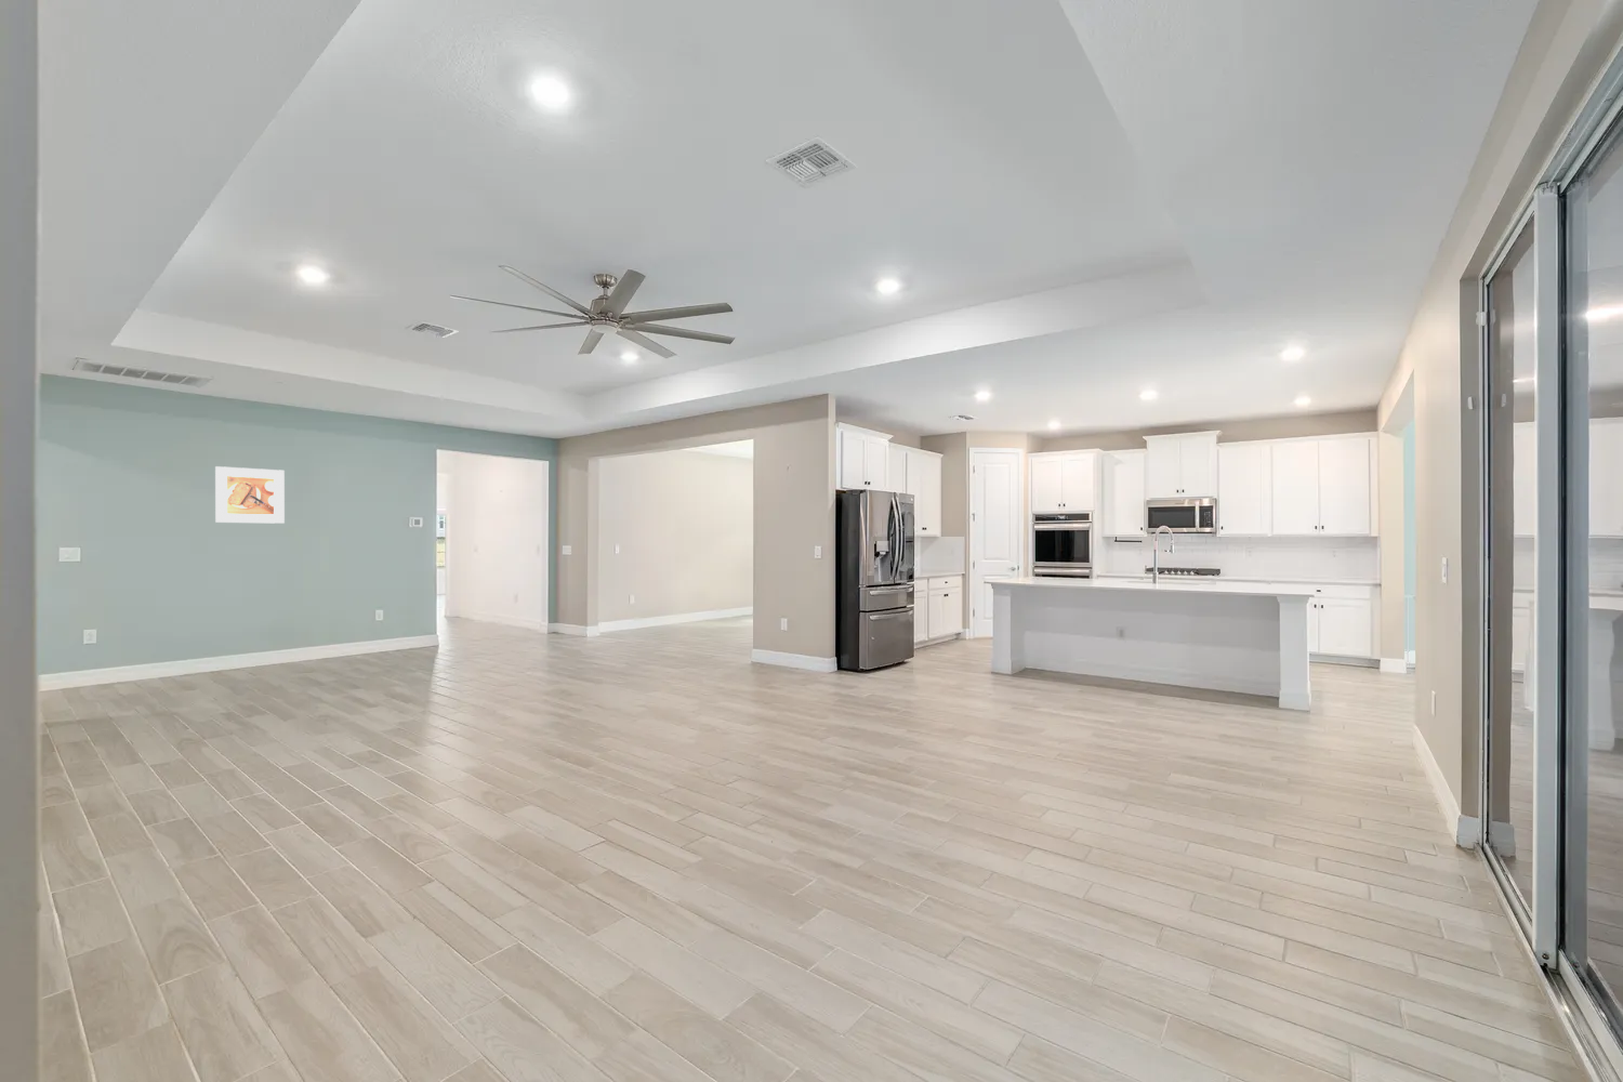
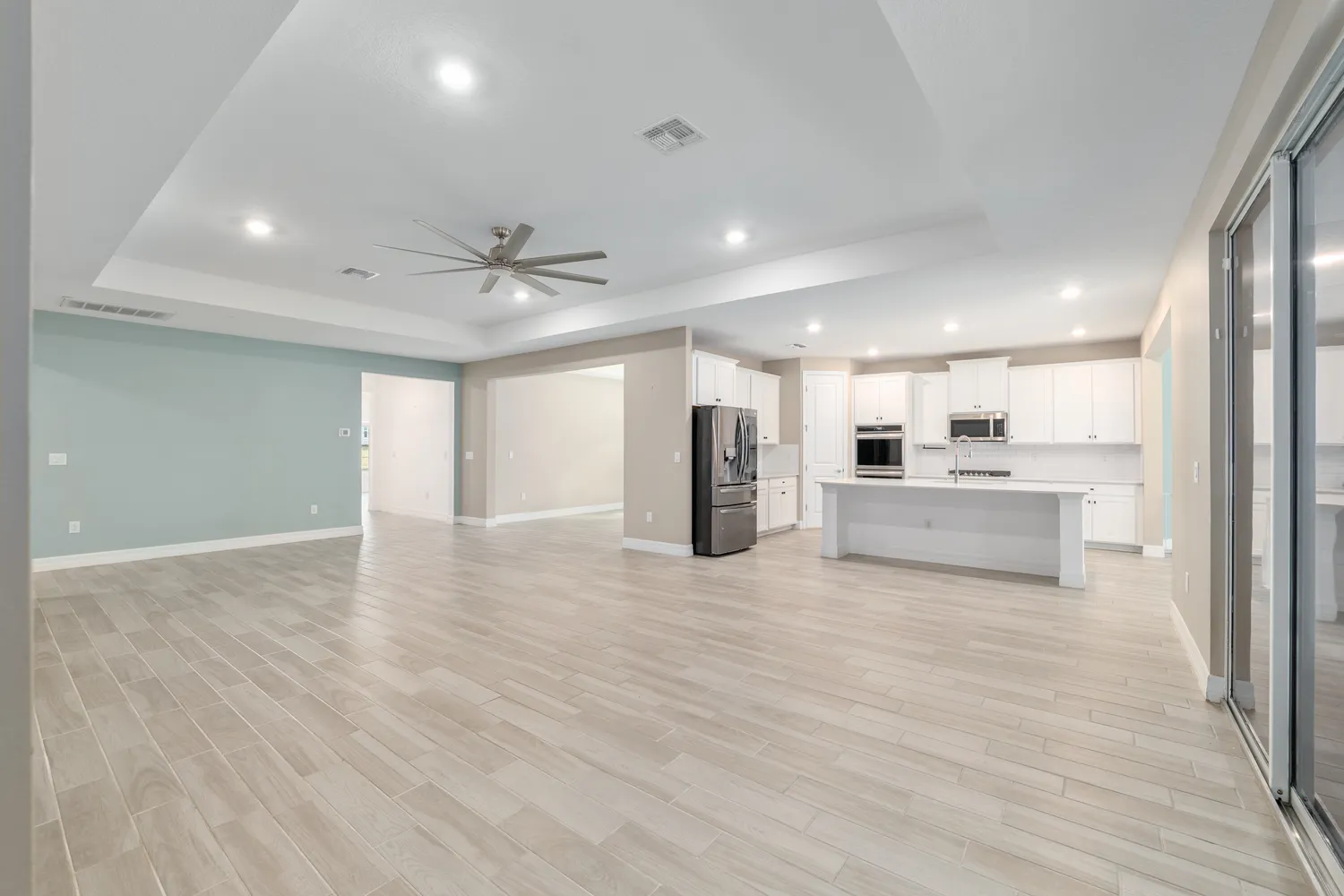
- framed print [214,465,286,525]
